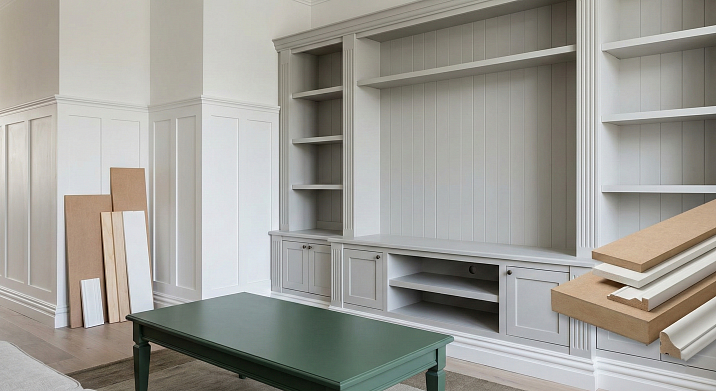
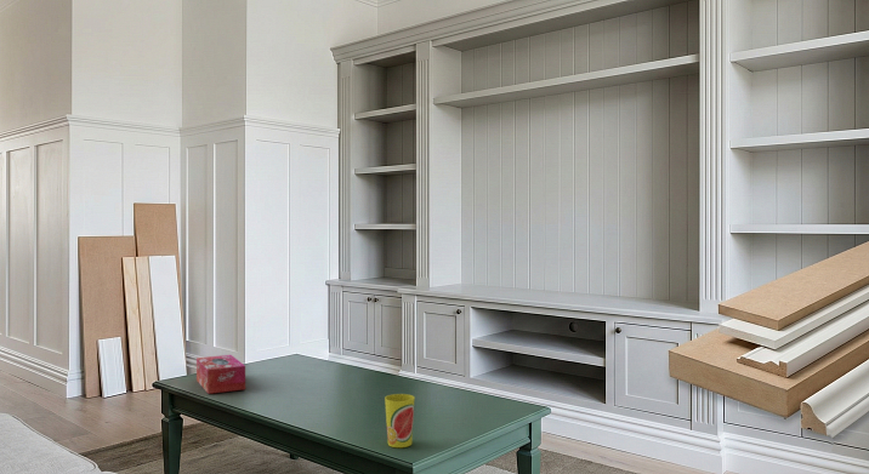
+ tissue box [195,354,246,395]
+ cup [384,393,415,449]
